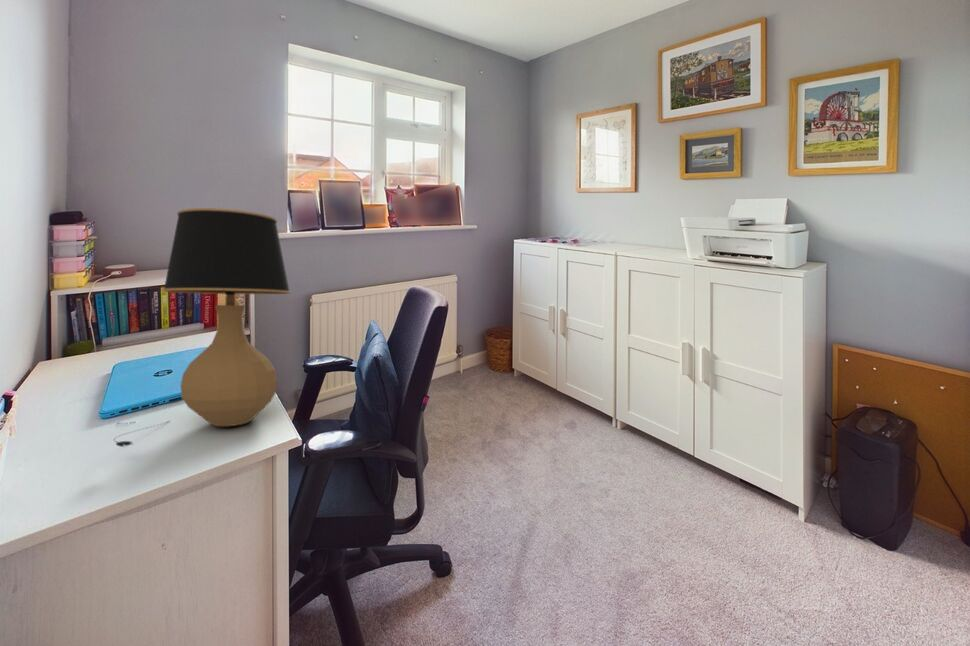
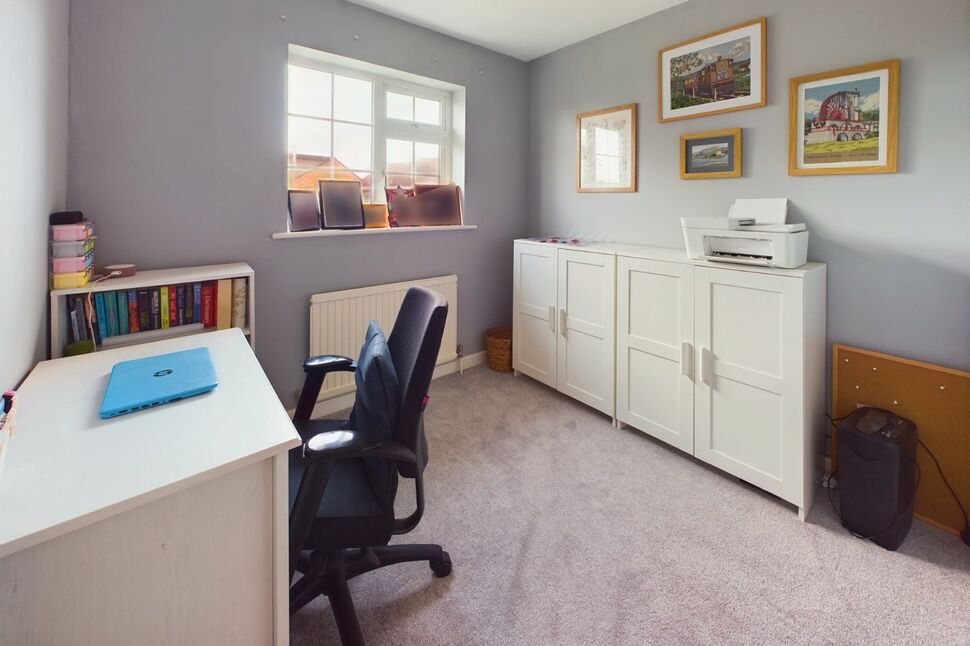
- table lamp [113,207,292,448]
